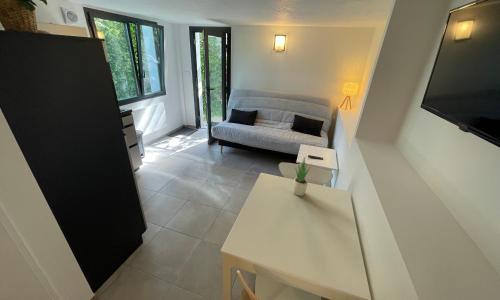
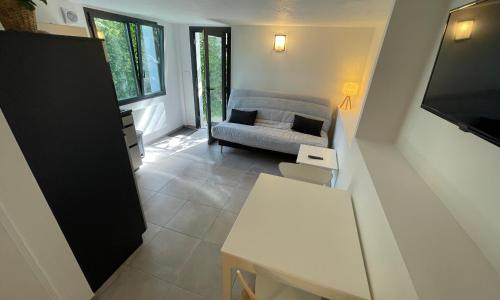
- potted plant [293,156,312,197]
